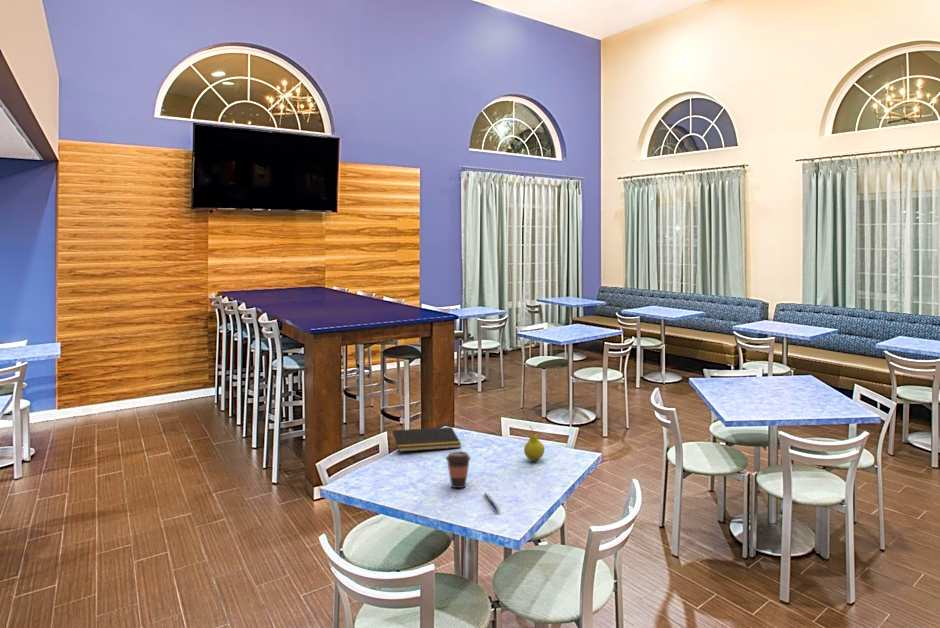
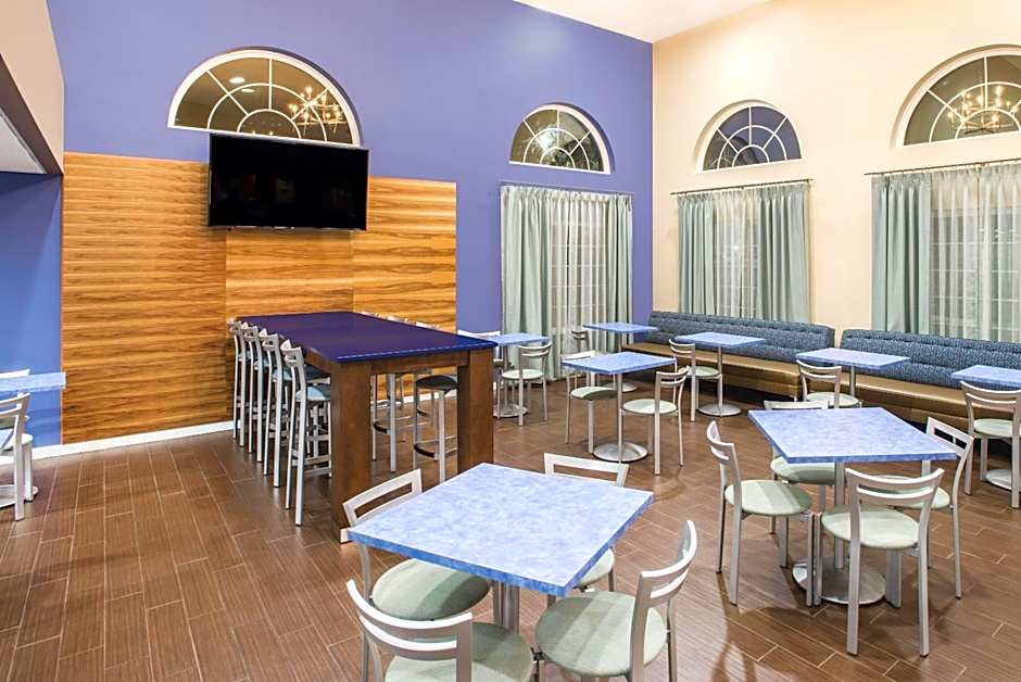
- coffee cup [445,450,472,489]
- pen [483,492,502,513]
- fruit [523,425,546,462]
- notepad [391,426,462,453]
